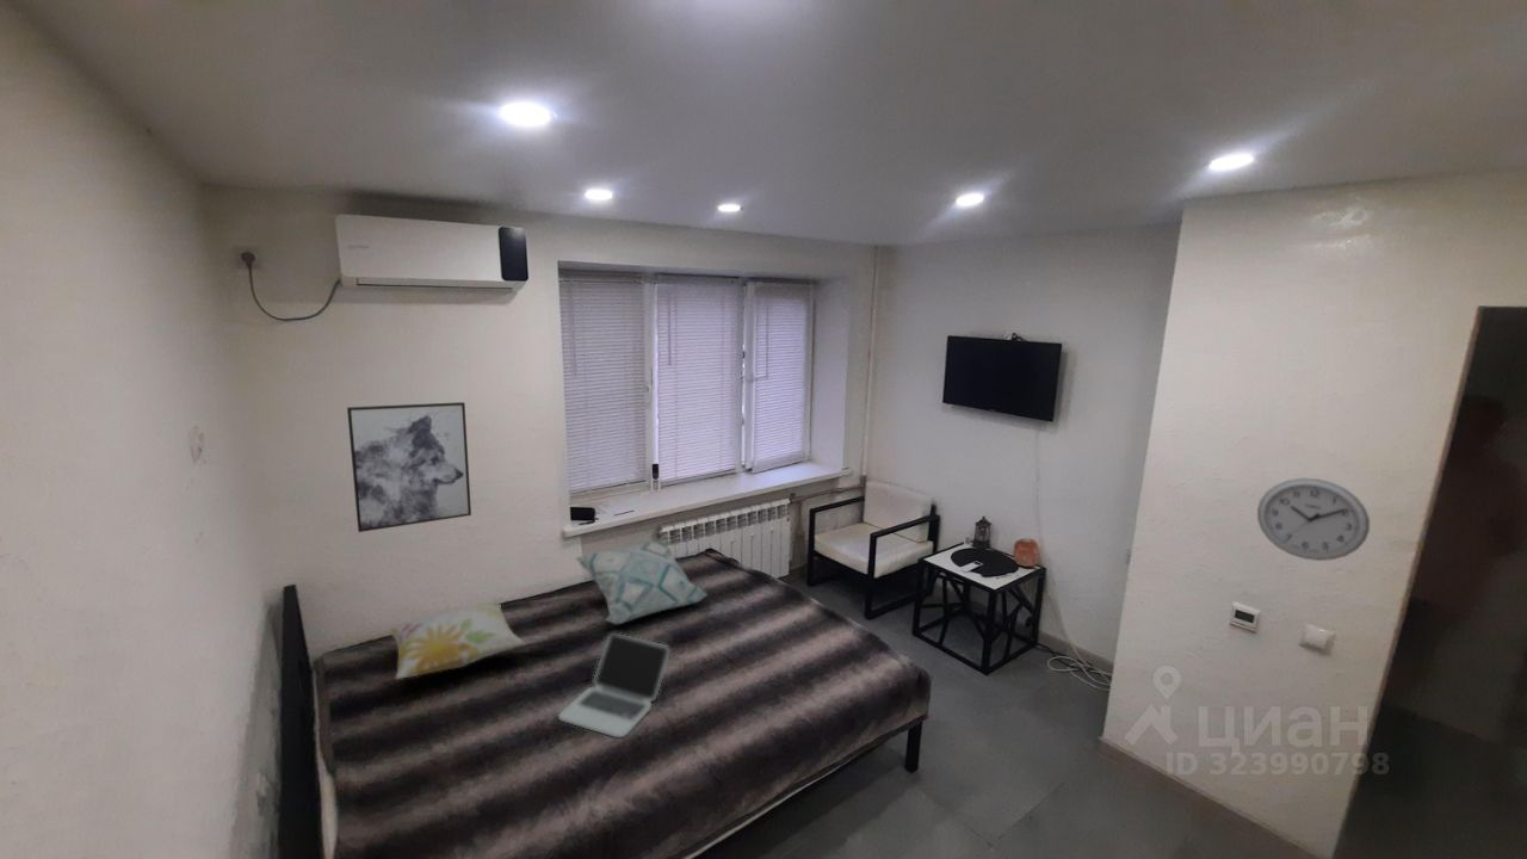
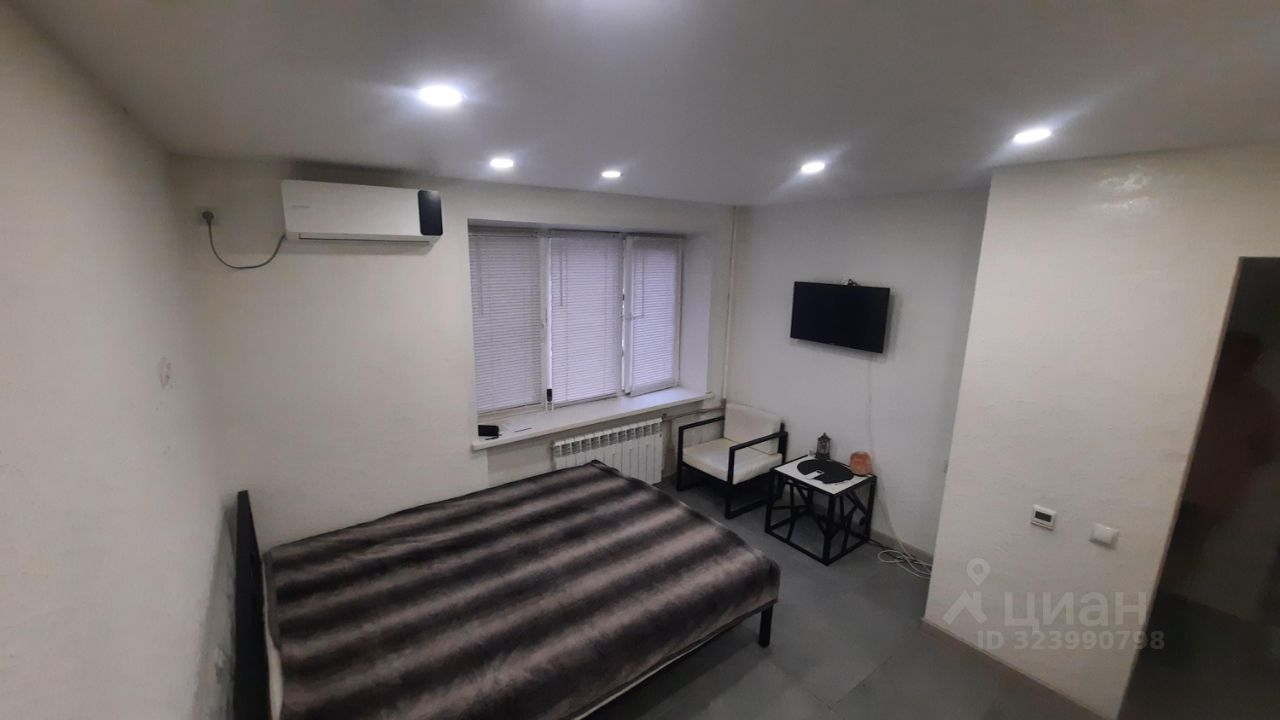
- laptop [557,632,670,739]
- decorative pillow [574,538,709,625]
- decorative pillow [387,602,526,680]
- wall art [346,401,472,533]
- wall clock [1256,477,1371,562]
